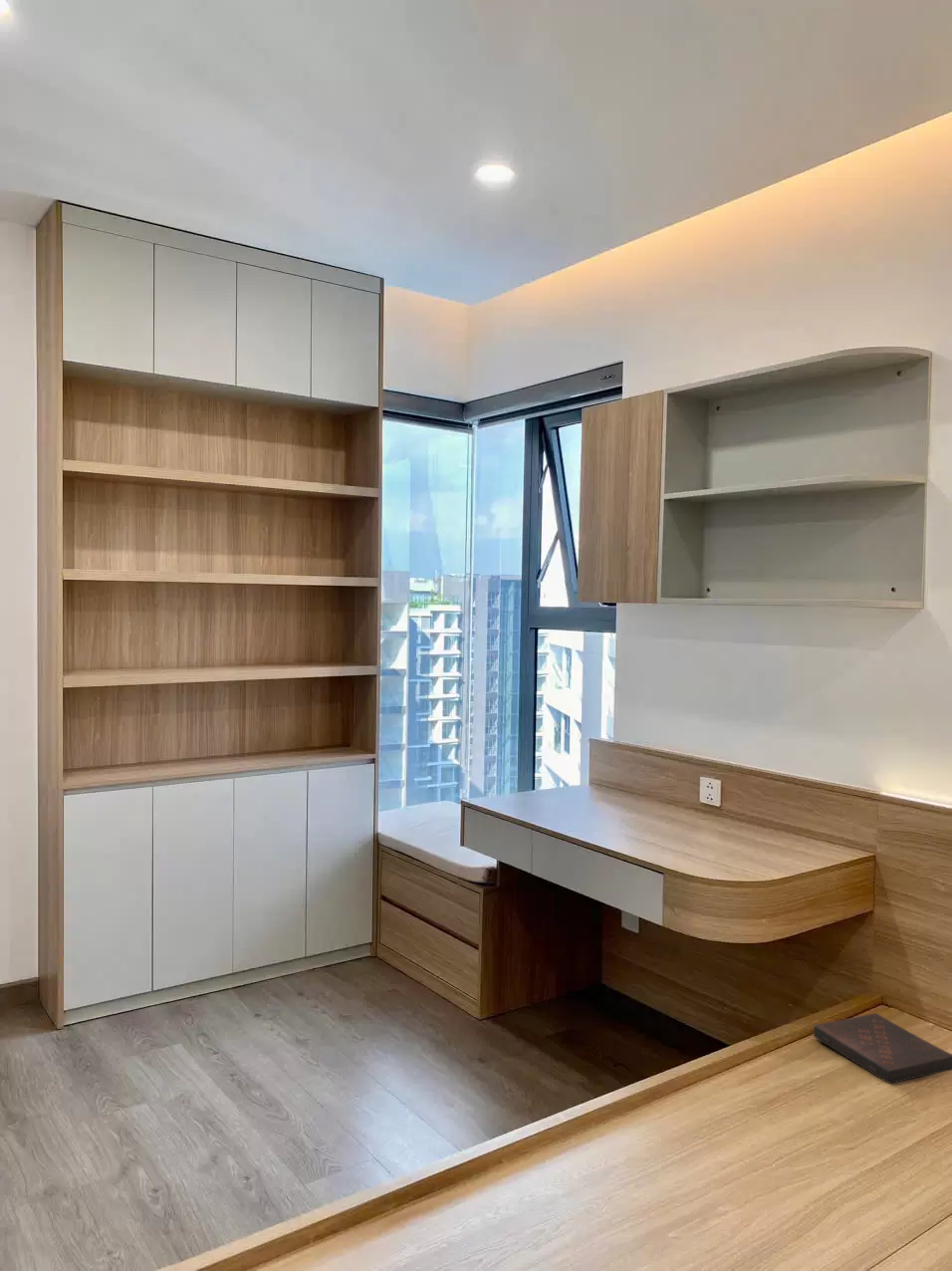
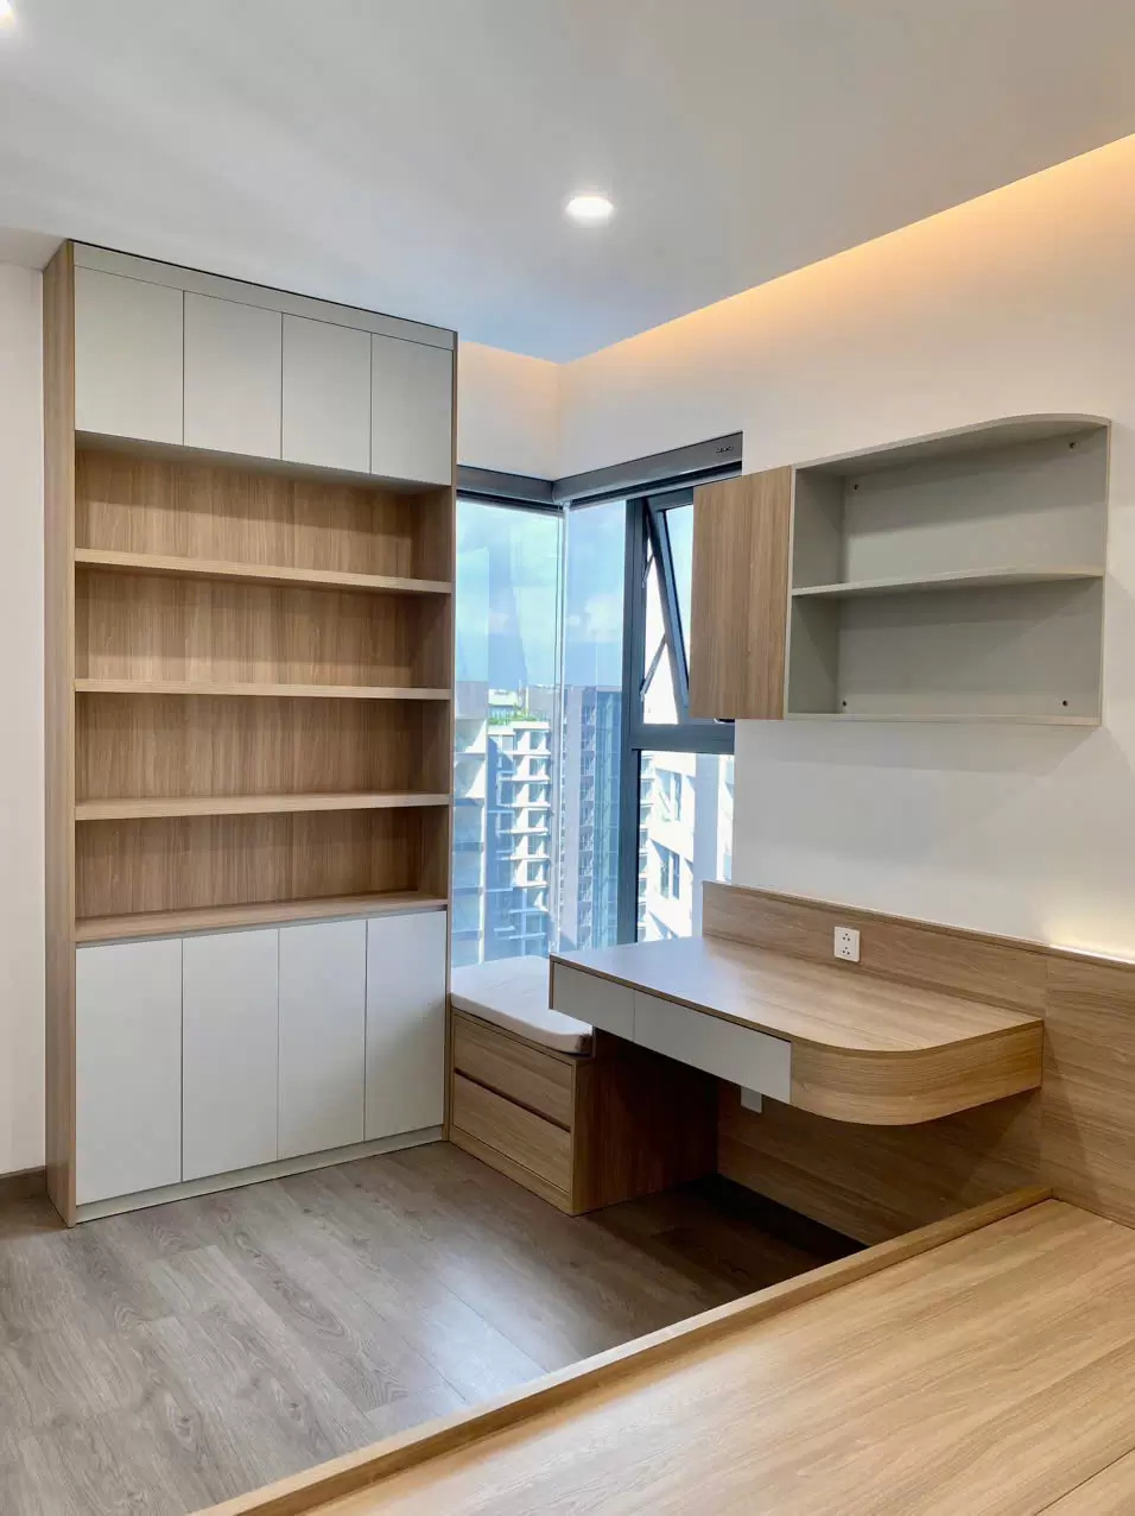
- book [813,1012,952,1085]
